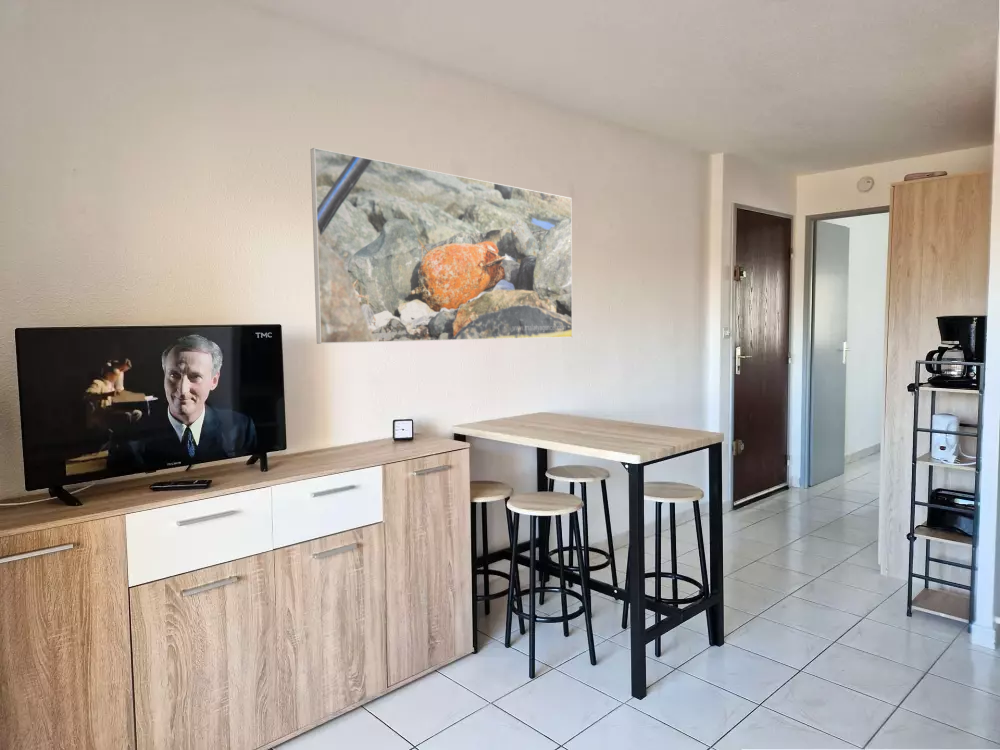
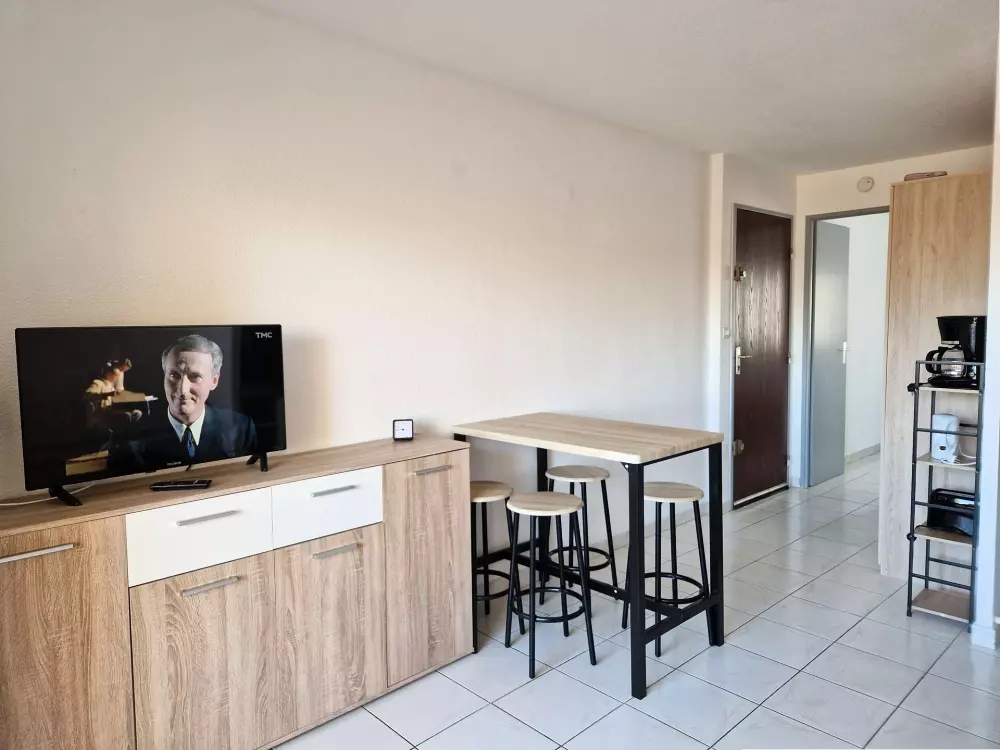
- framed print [310,147,573,345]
